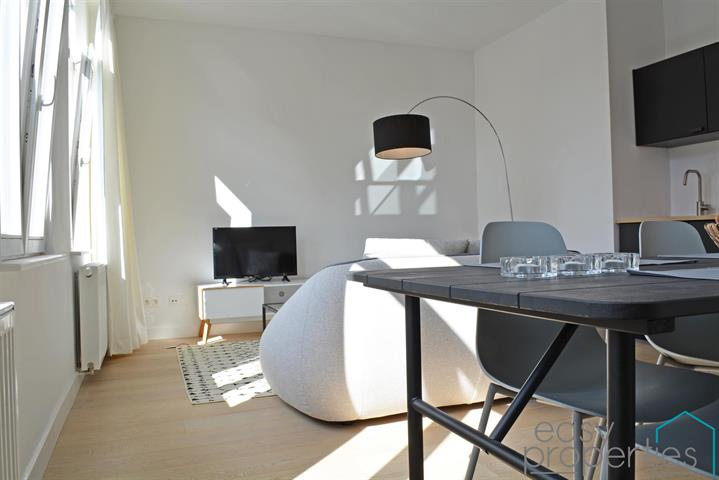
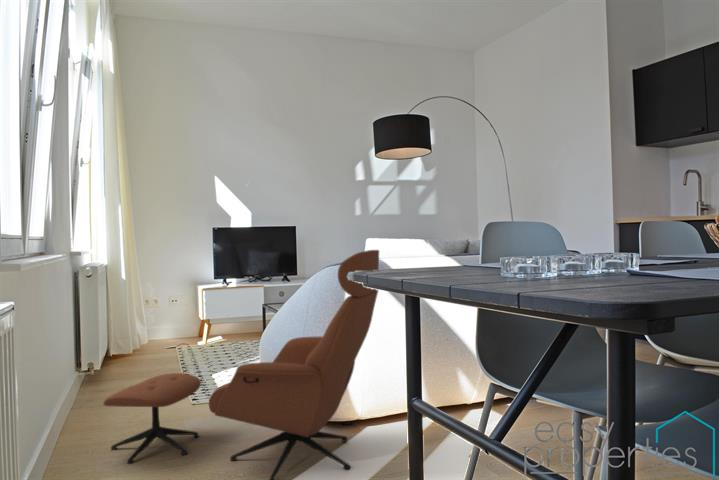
+ lounge chair [103,249,380,480]
